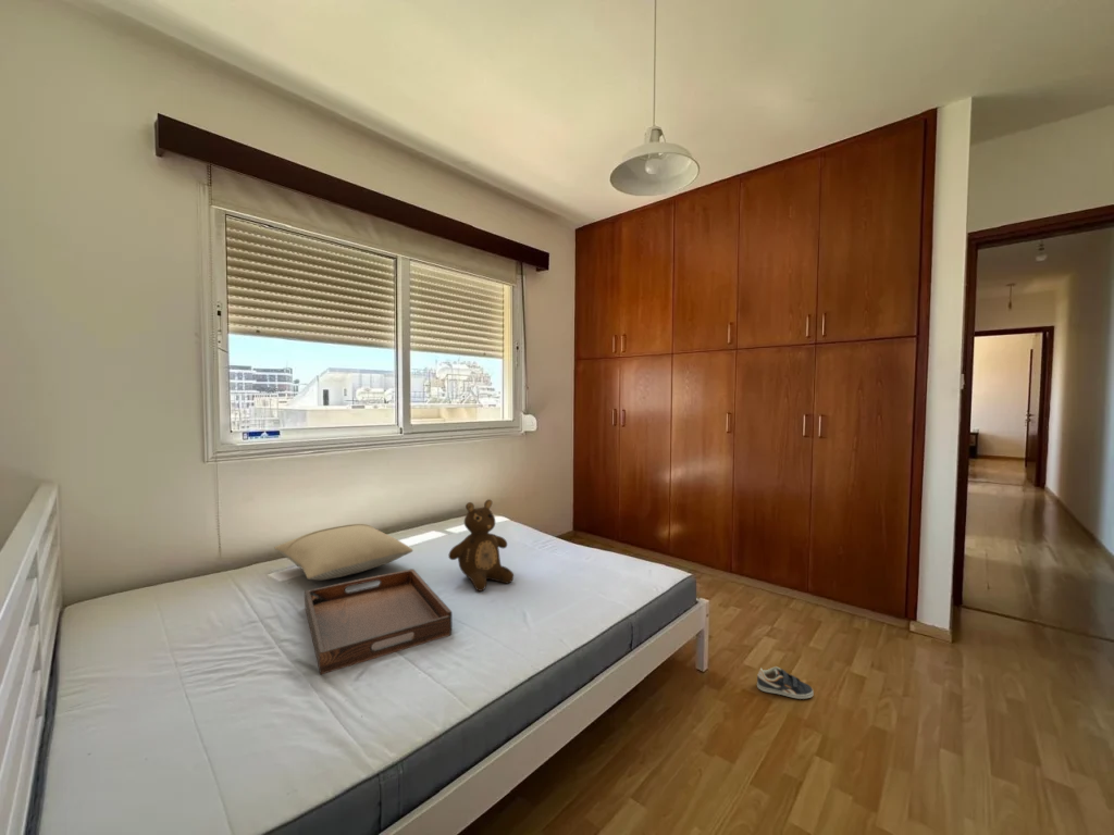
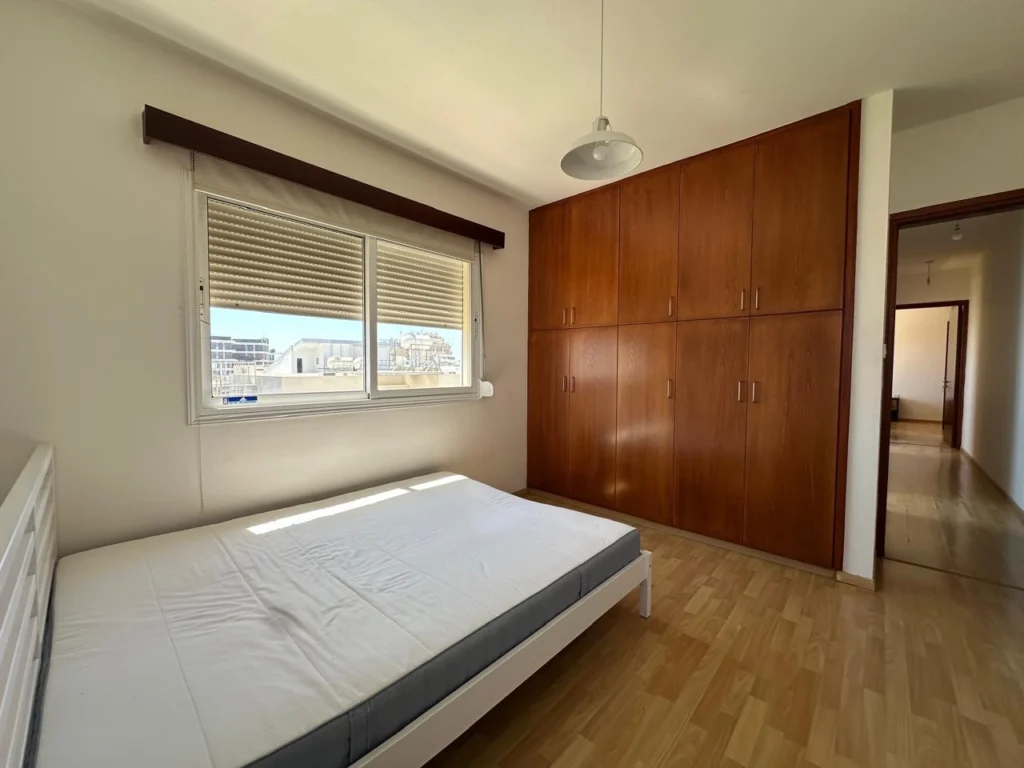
- pillow [273,523,413,581]
- serving tray [304,568,453,675]
- teddy bear [447,498,515,593]
- sneaker [756,665,815,700]
